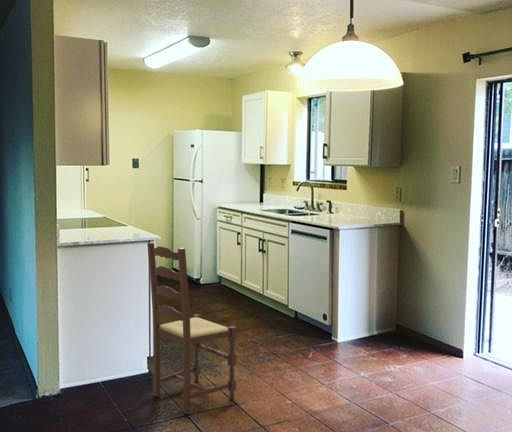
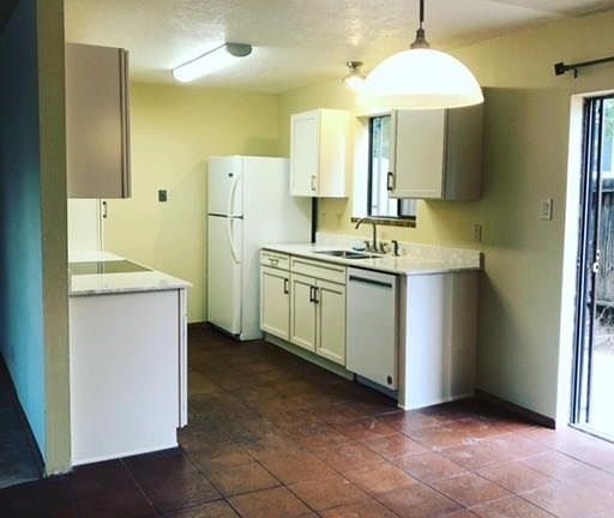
- dining chair [146,241,238,415]
